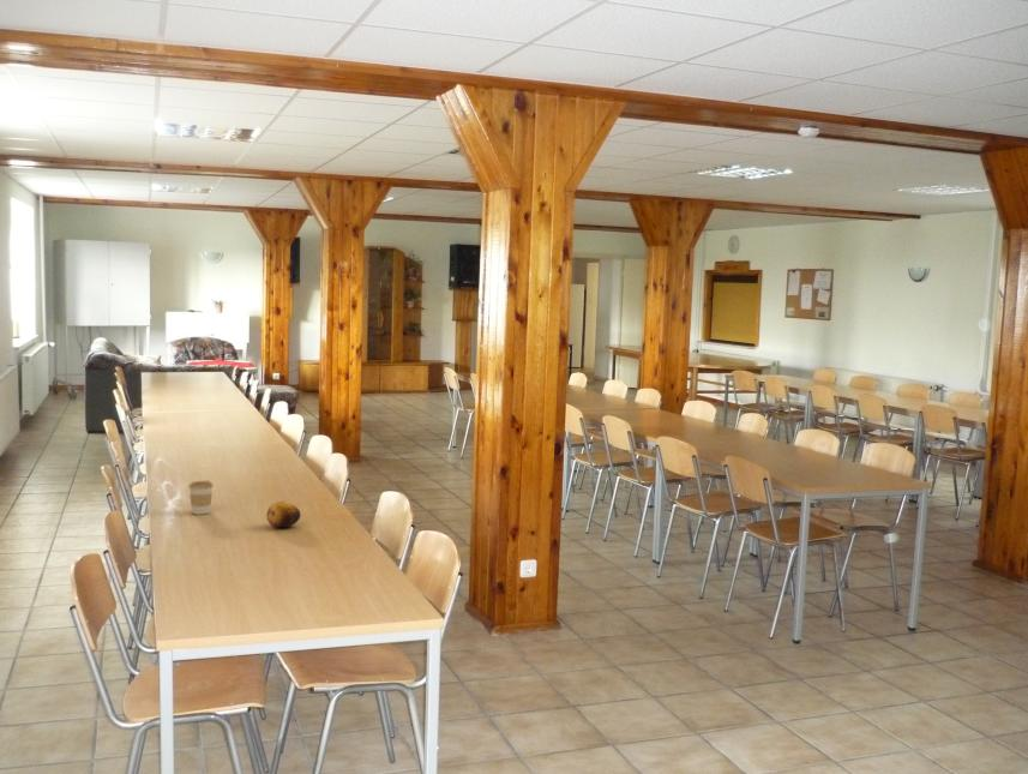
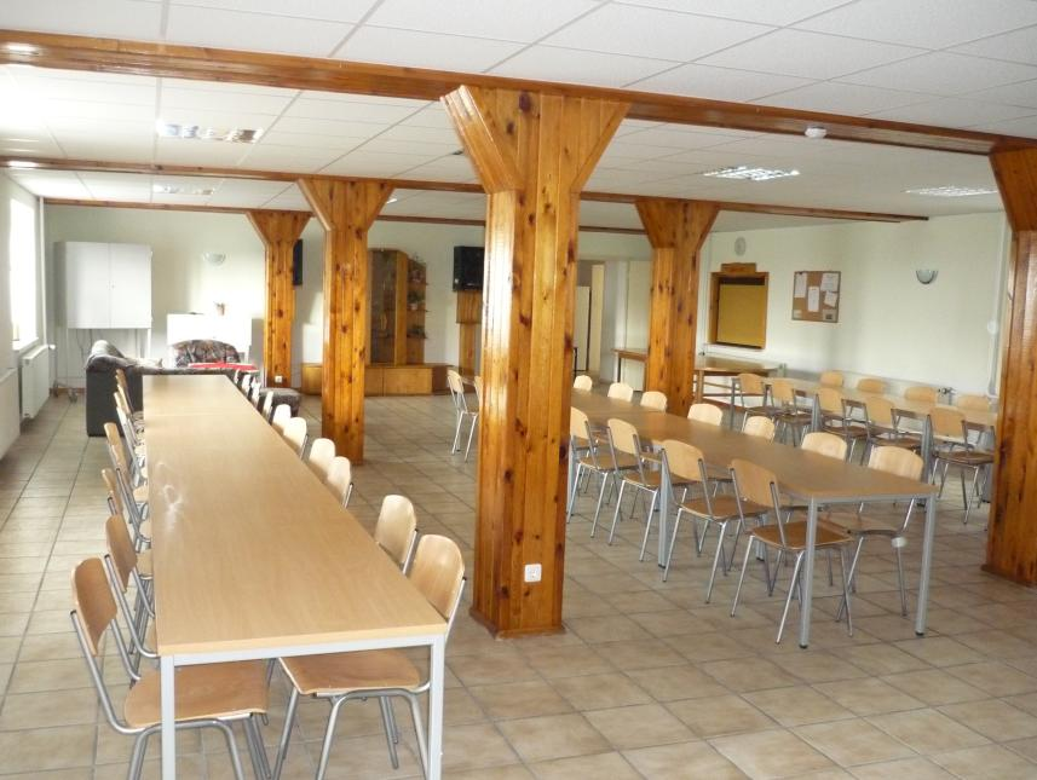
- coffee cup [187,480,215,516]
- fruit [265,500,301,529]
